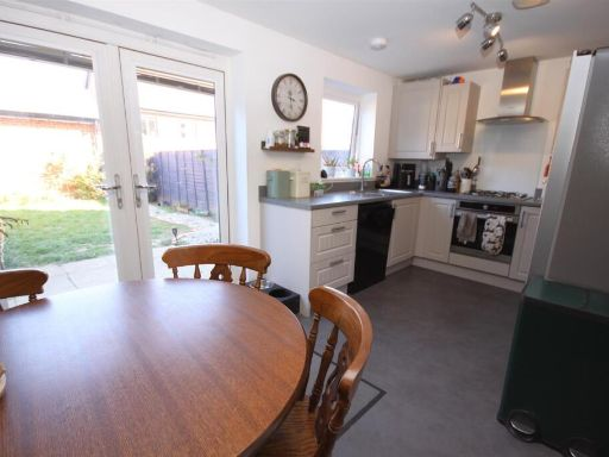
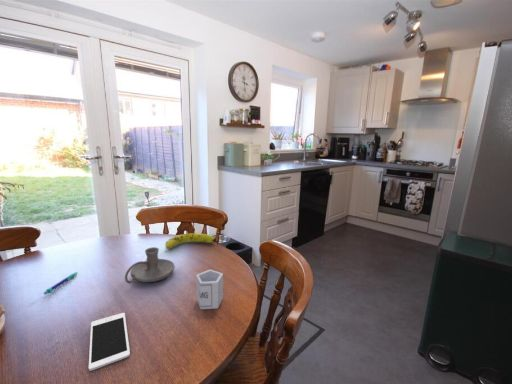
+ fruit [164,232,218,250]
+ pen [43,271,79,296]
+ cell phone [88,312,131,372]
+ cup [195,269,224,310]
+ candle holder [124,246,176,284]
